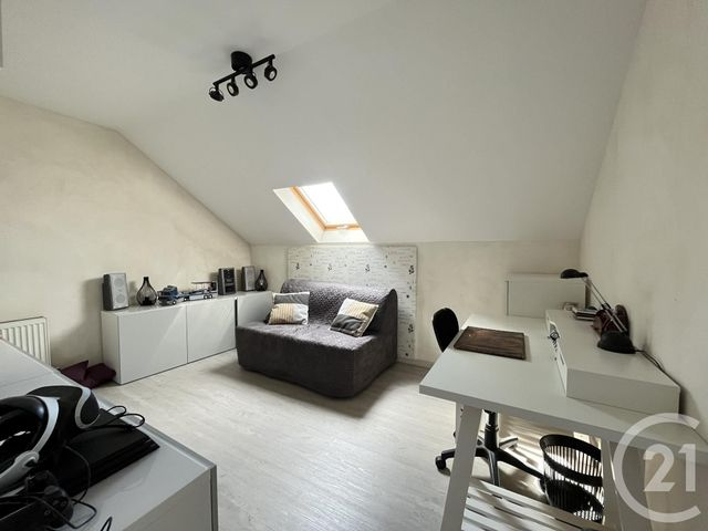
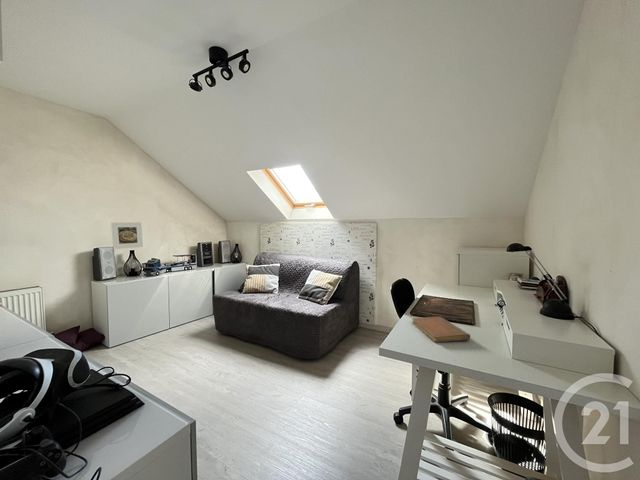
+ notebook [411,316,471,343]
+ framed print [110,222,144,250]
